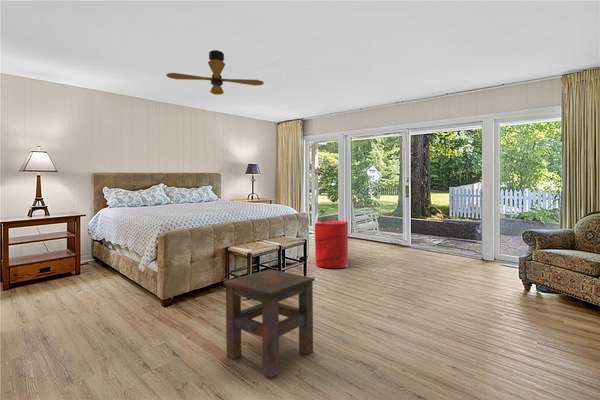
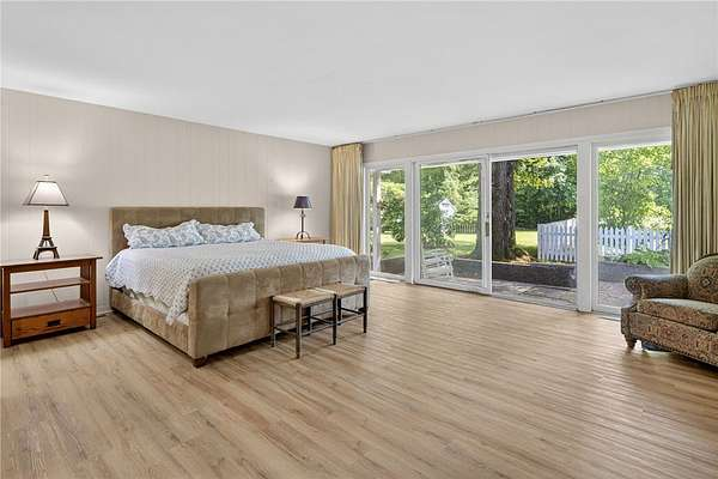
- laundry hamper [314,220,349,269]
- ceiling fan [165,49,265,96]
- side table [222,268,316,378]
